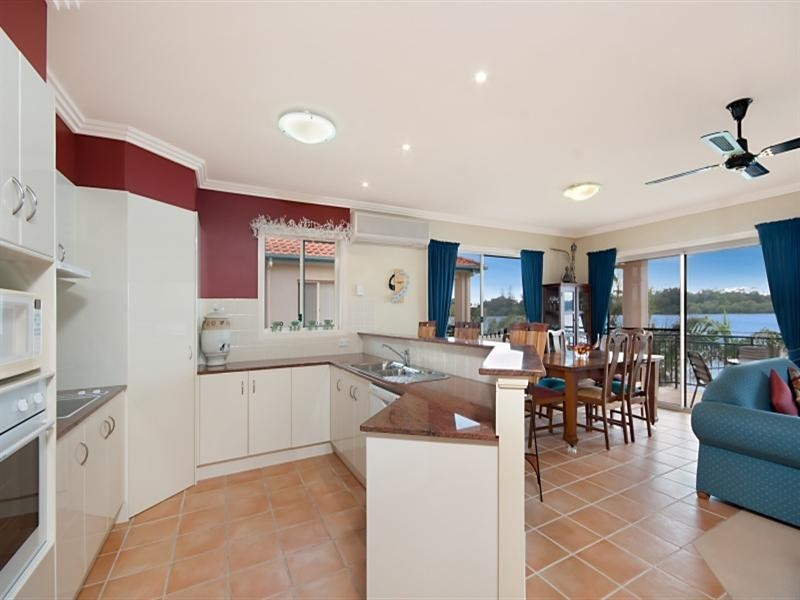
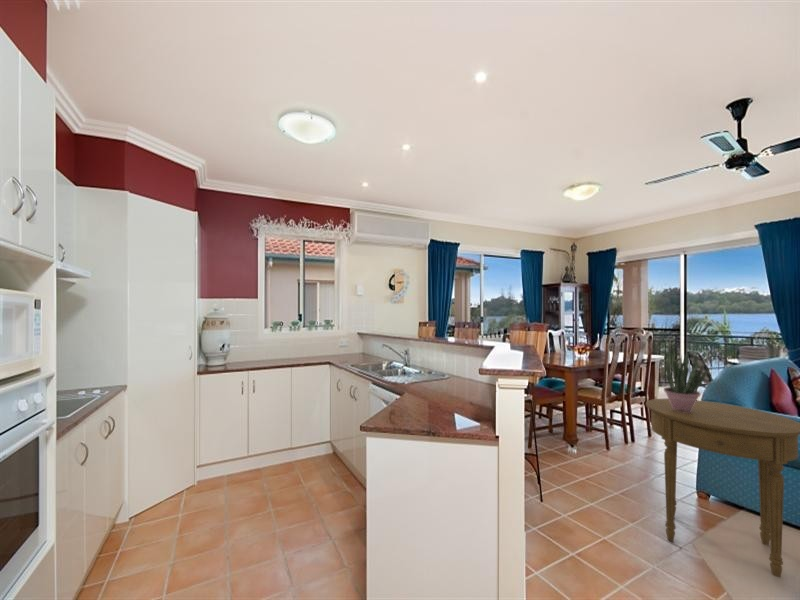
+ side table [645,398,800,578]
+ potted plant [663,352,711,413]
